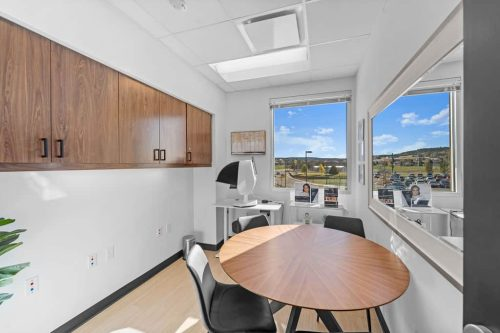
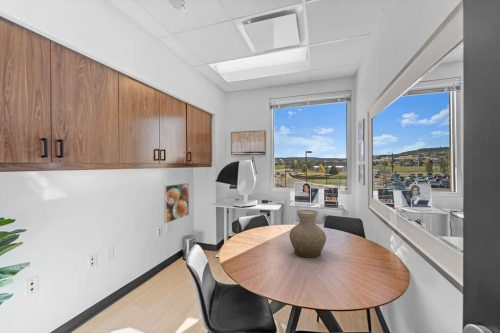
+ vase [288,209,327,259]
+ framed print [163,182,190,224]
